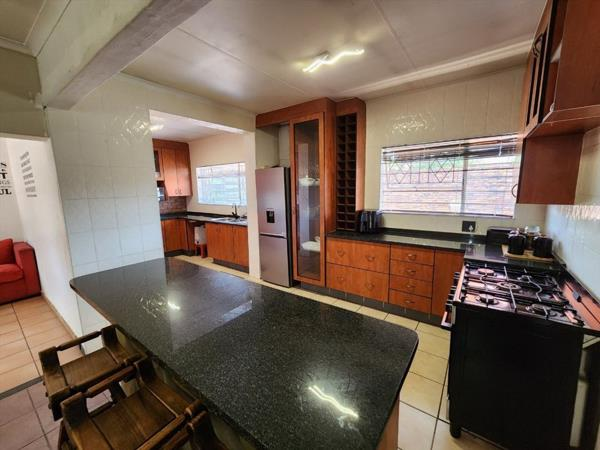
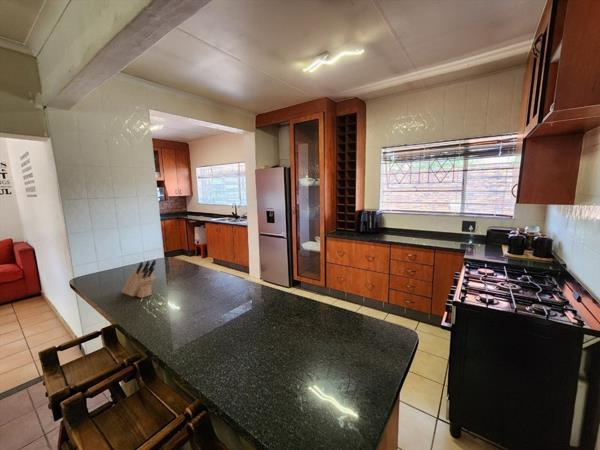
+ knife block [121,259,157,299]
